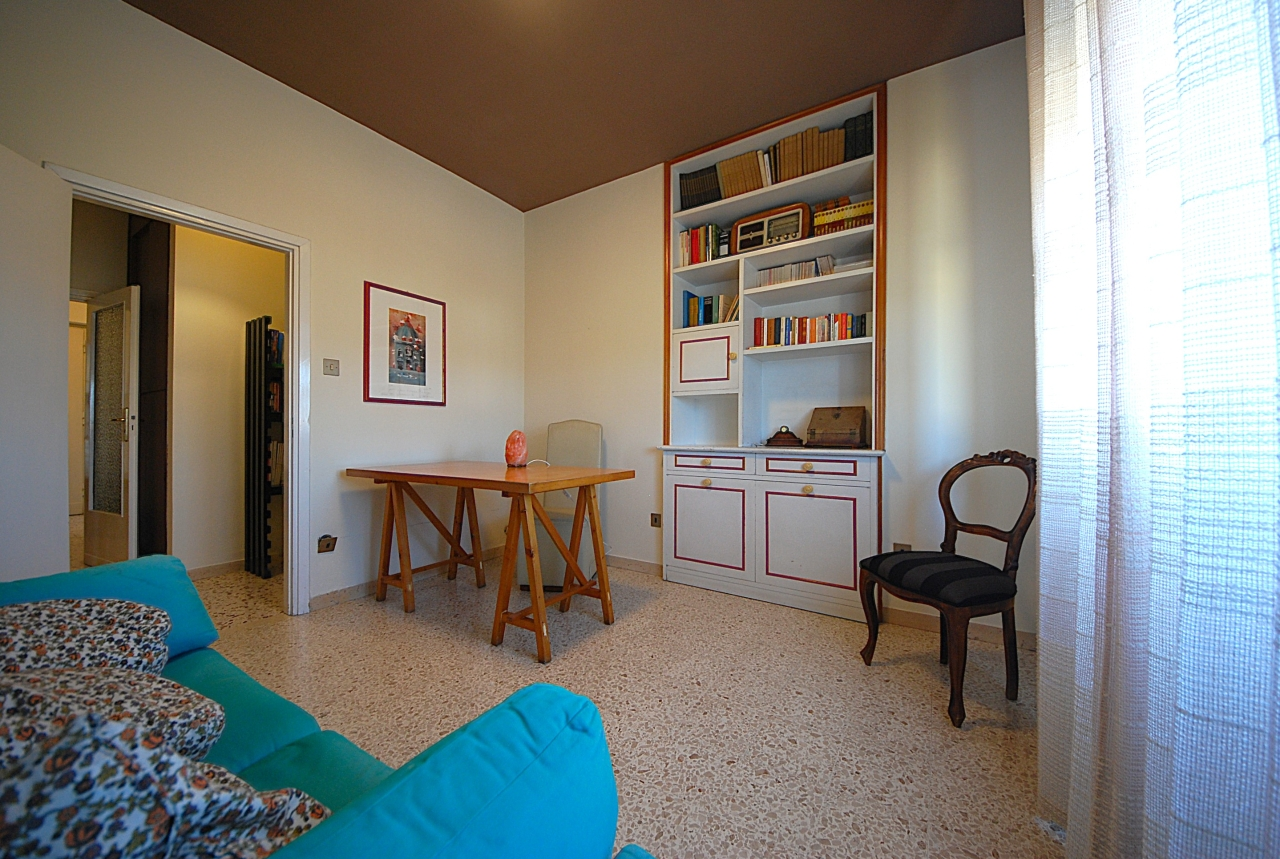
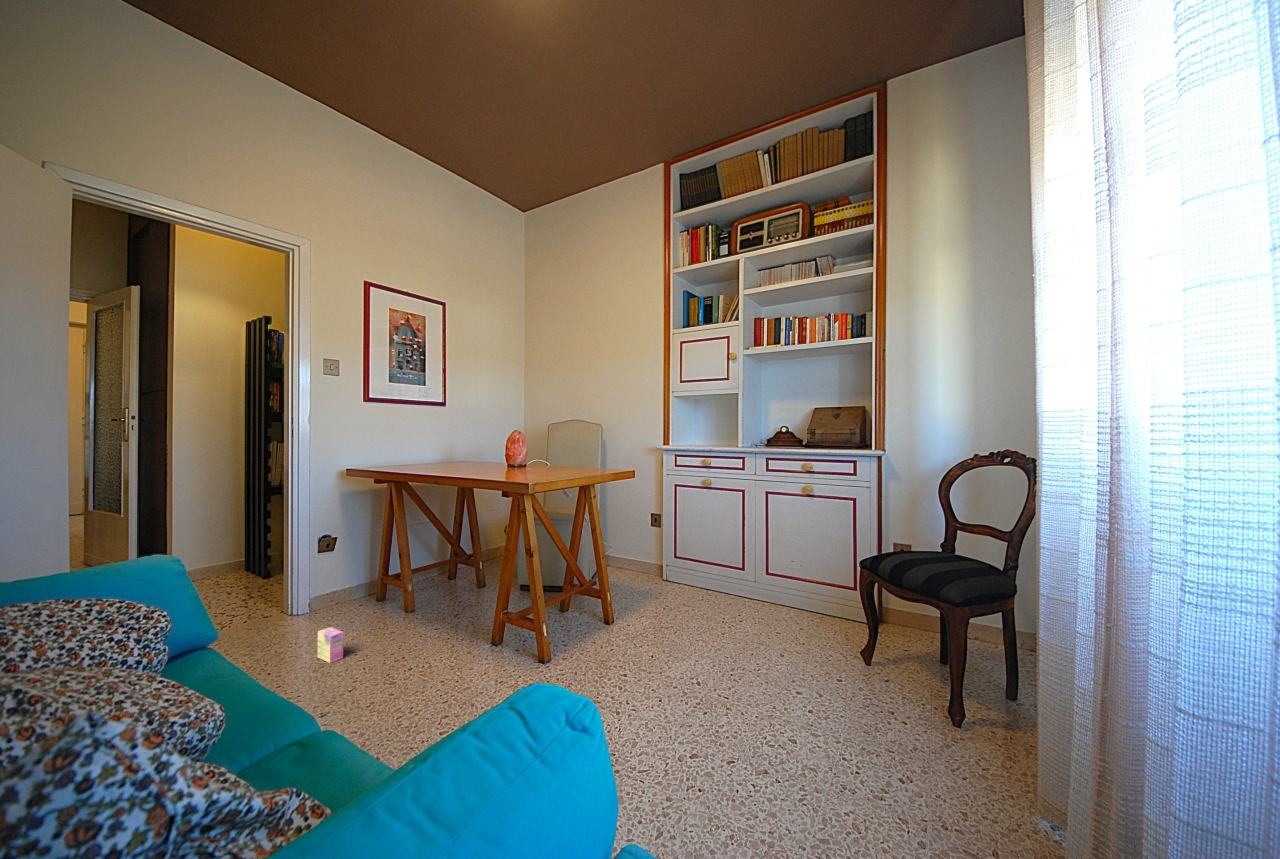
+ box [317,626,345,664]
